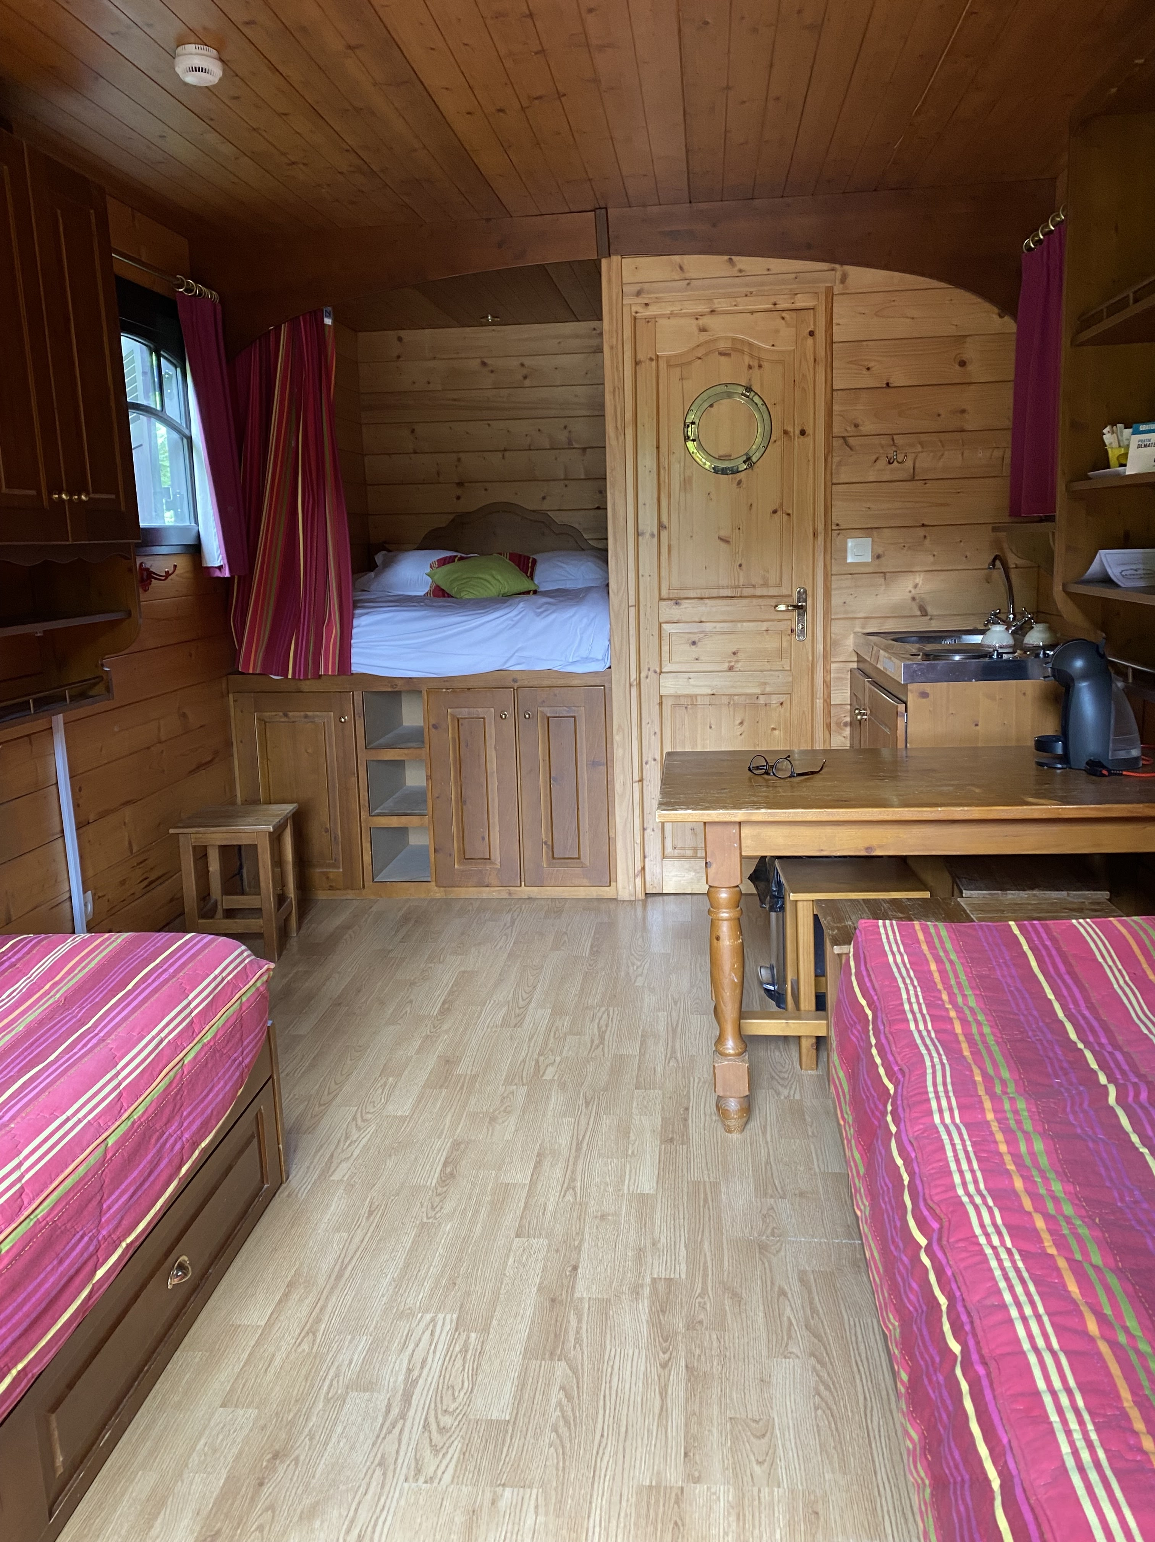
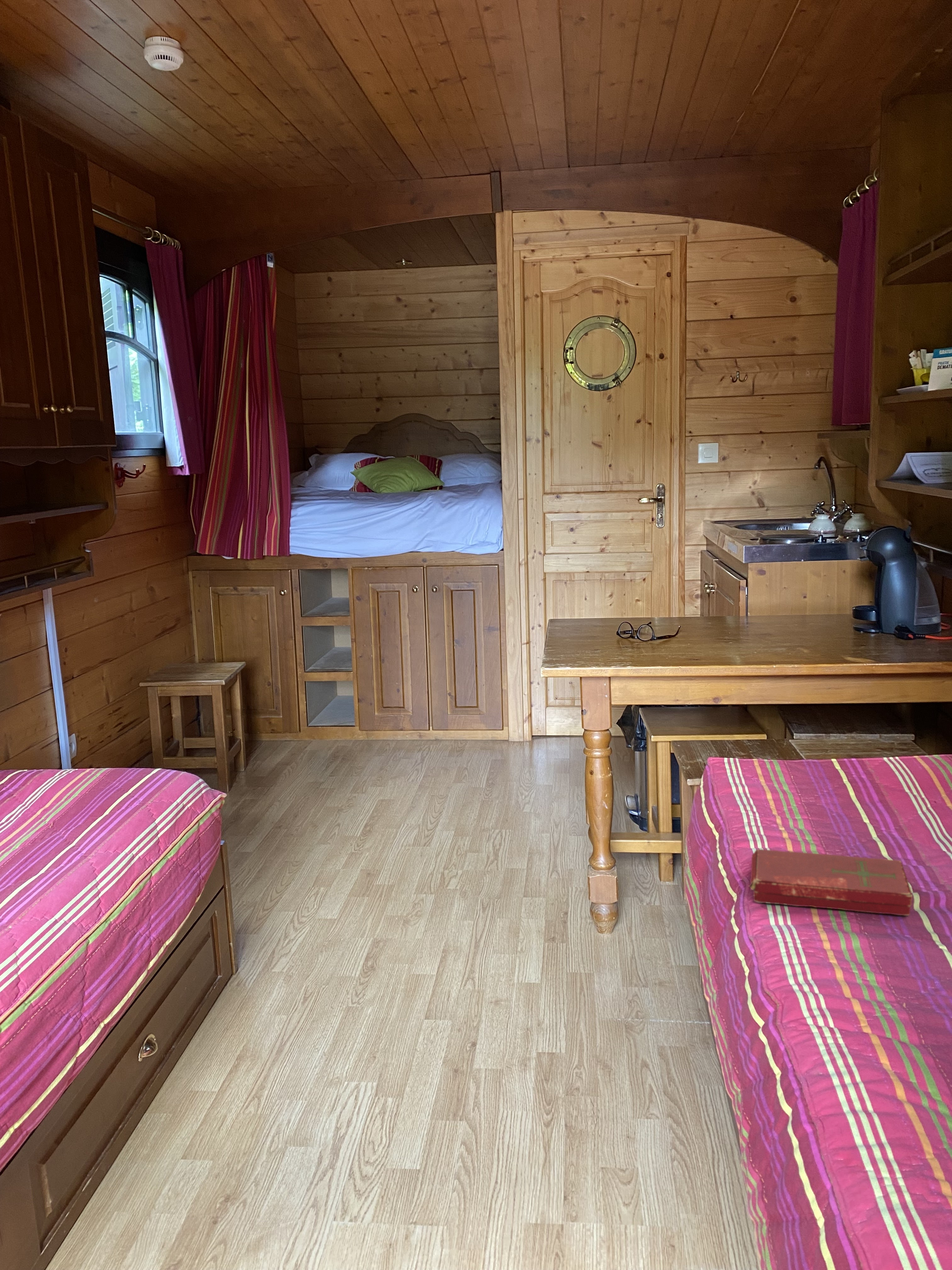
+ book [748,849,913,916]
